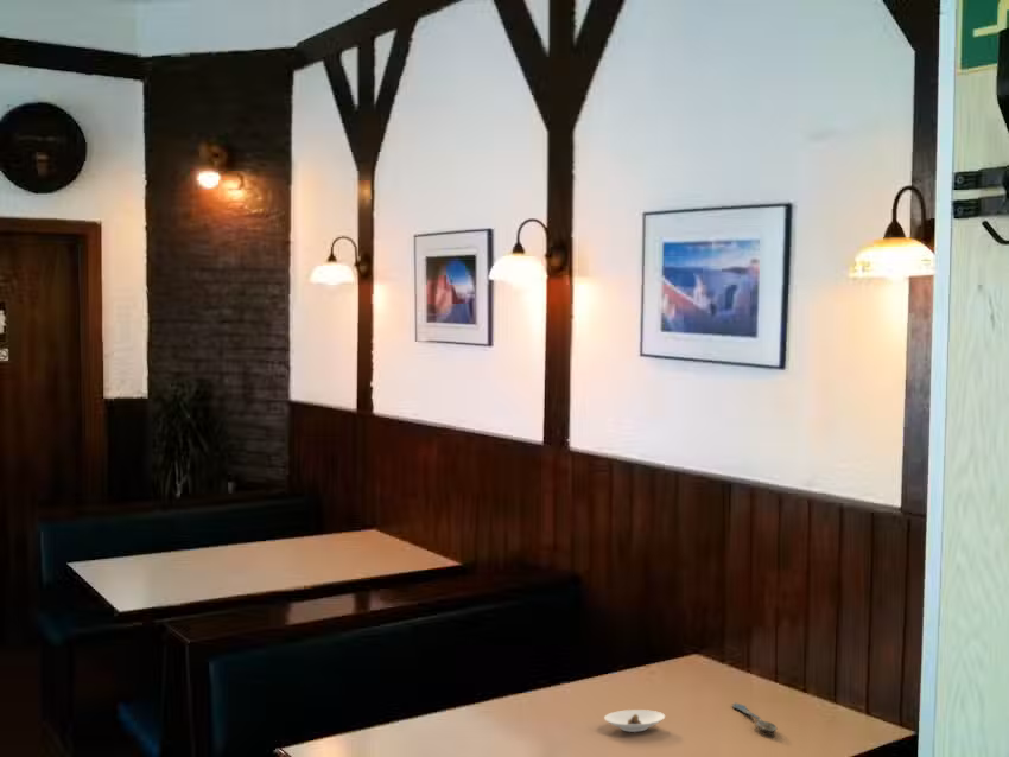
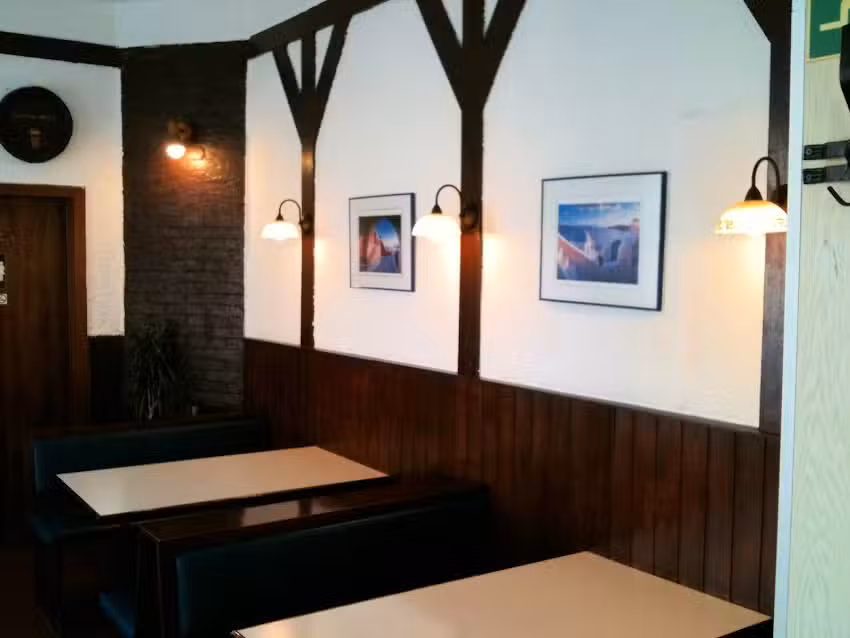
- saucer [603,708,666,733]
- spoon [731,701,778,733]
